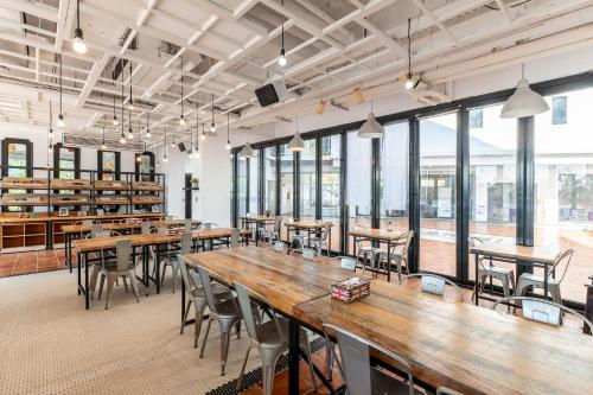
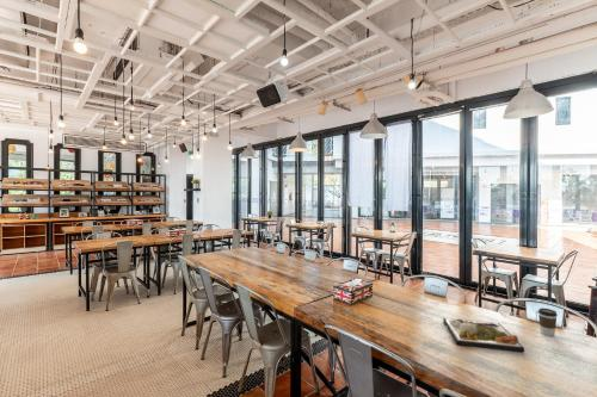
+ coffee cup [537,306,559,337]
+ dinner plate [442,317,525,353]
